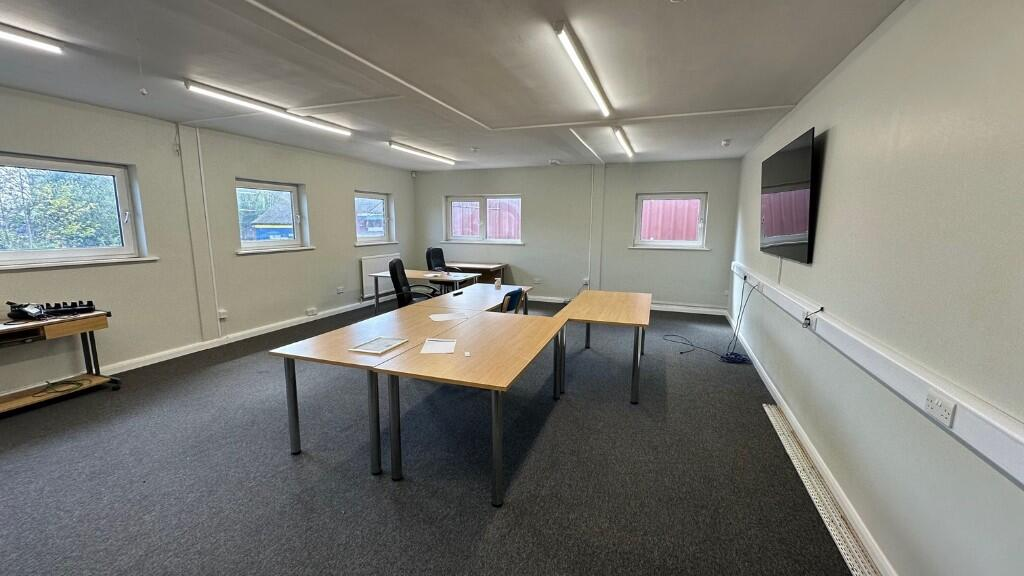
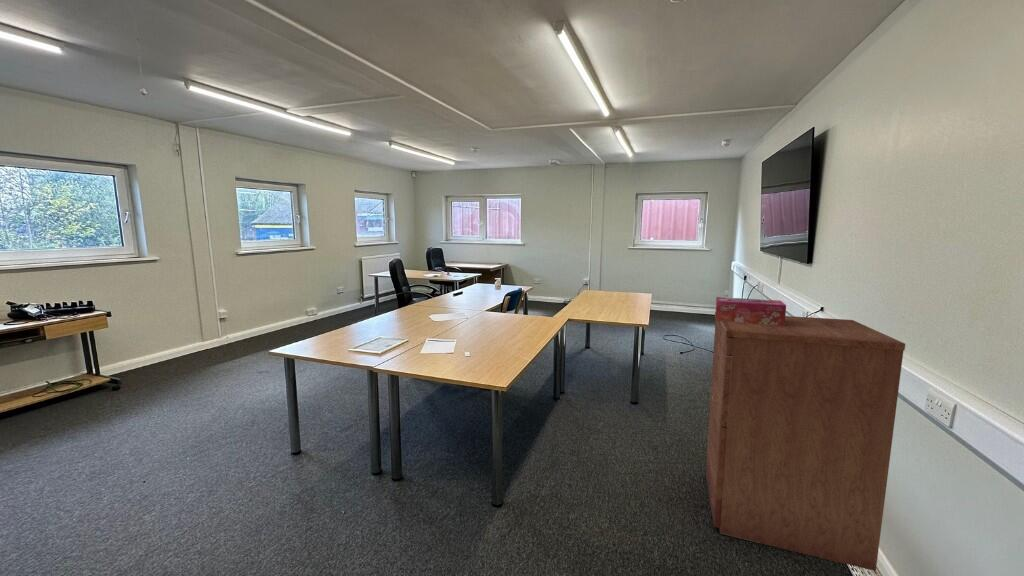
+ tissue box [714,296,787,326]
+ filing cabinet [705,315,906,572]
